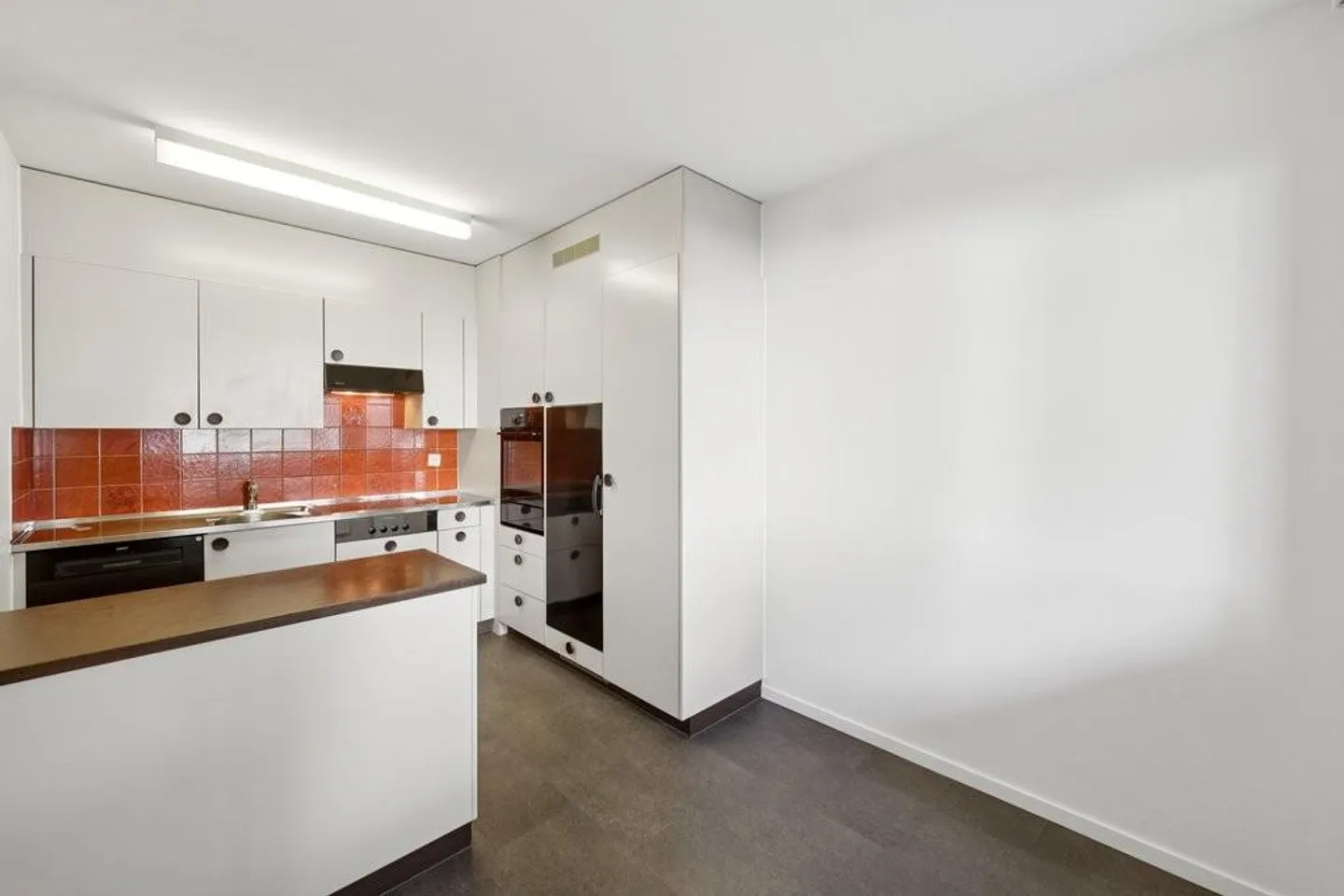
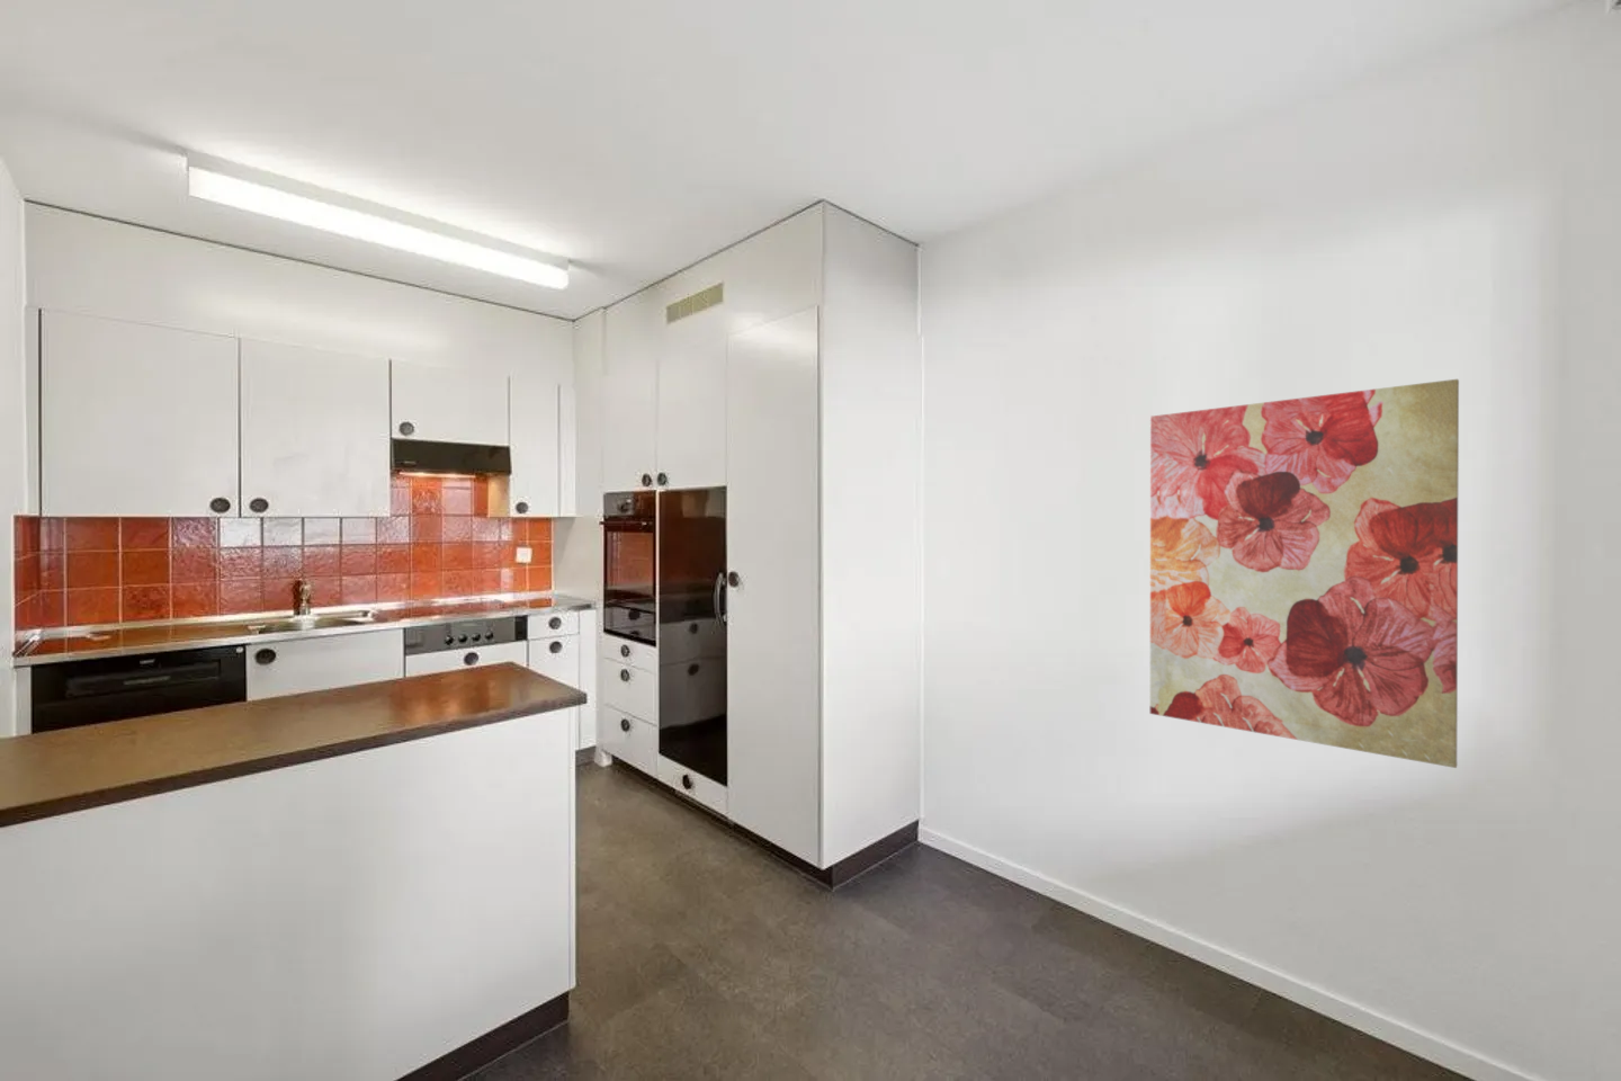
+ wall art [1149,379,1461,769]
